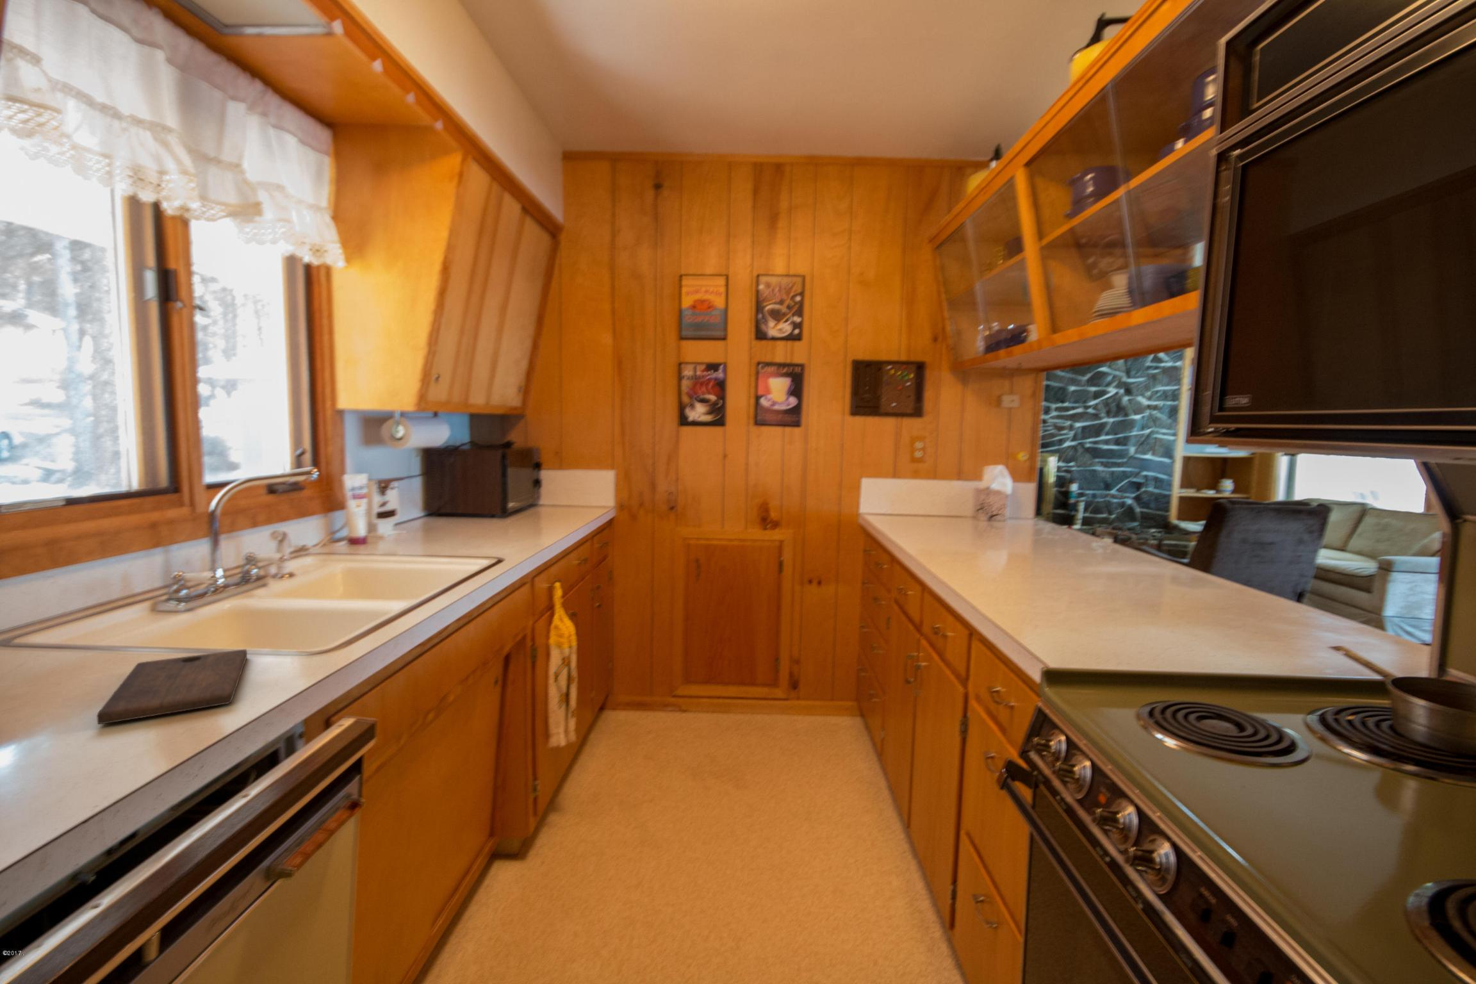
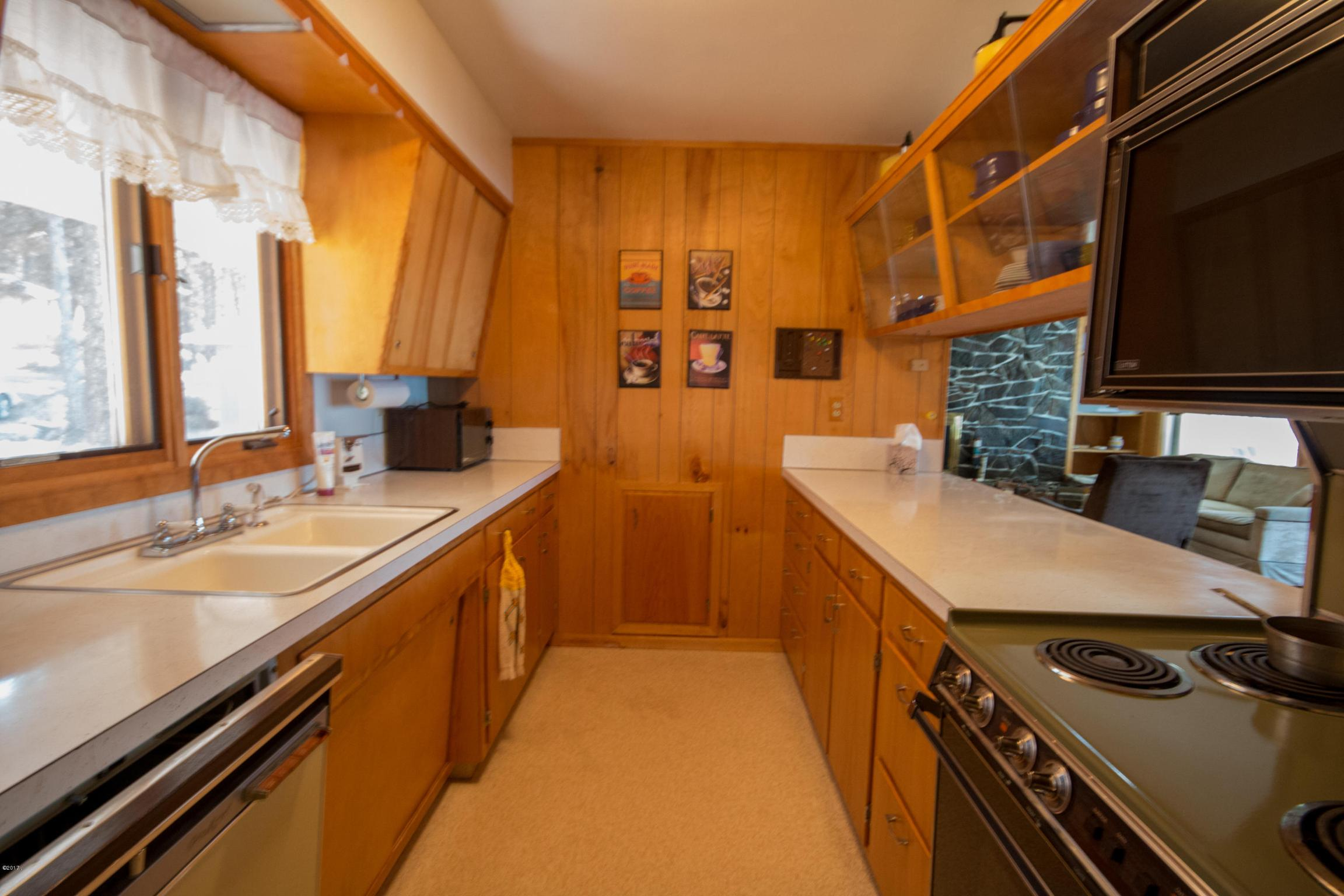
- cutting board [97,649,248,725]
